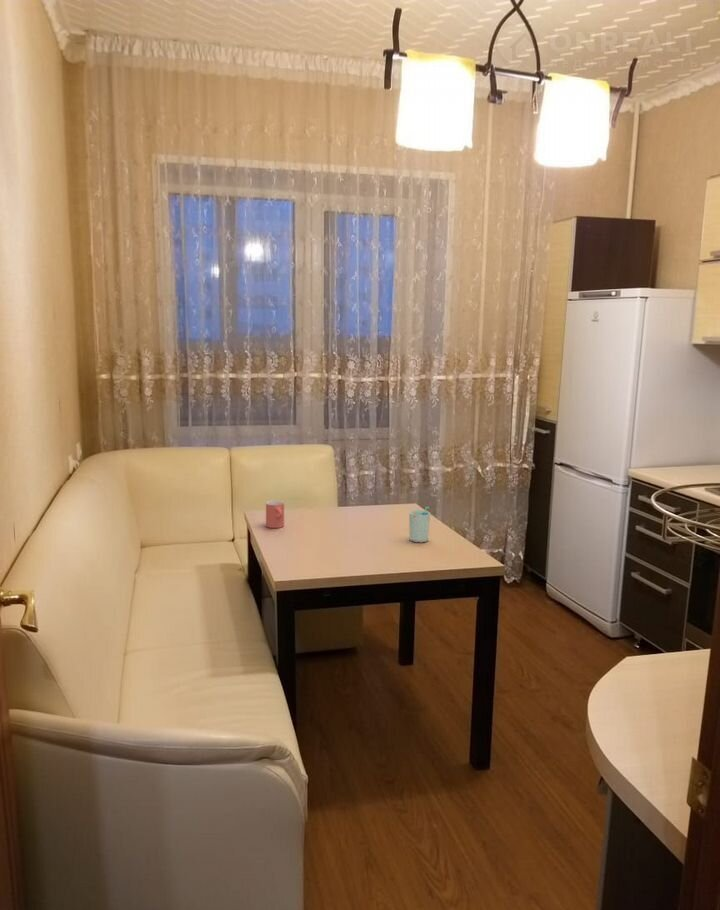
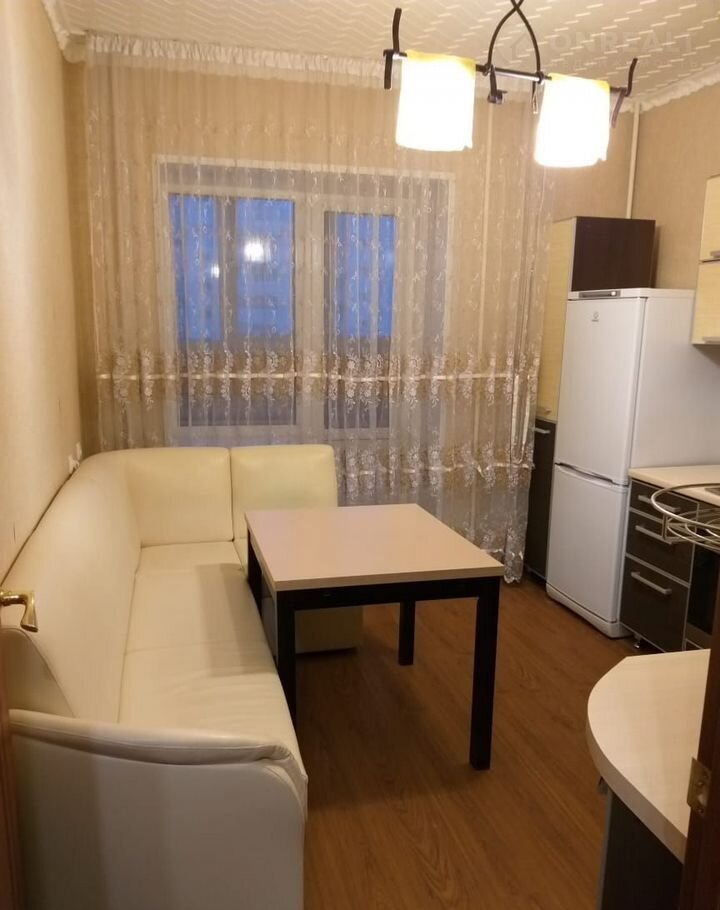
- cup [408,506,431,544]
- cup [265,500,285,529]
